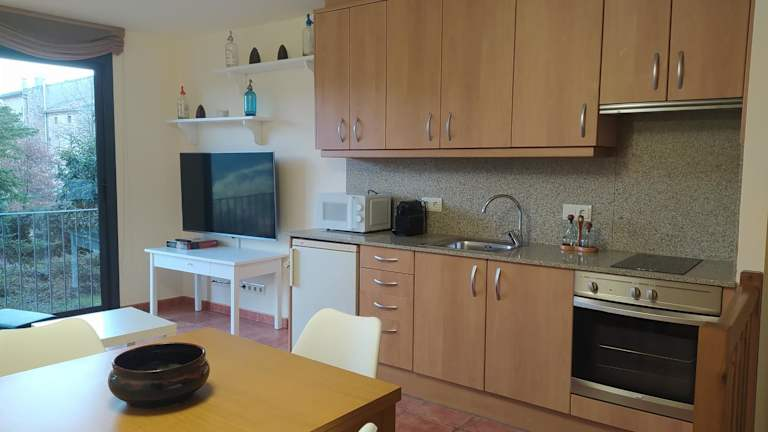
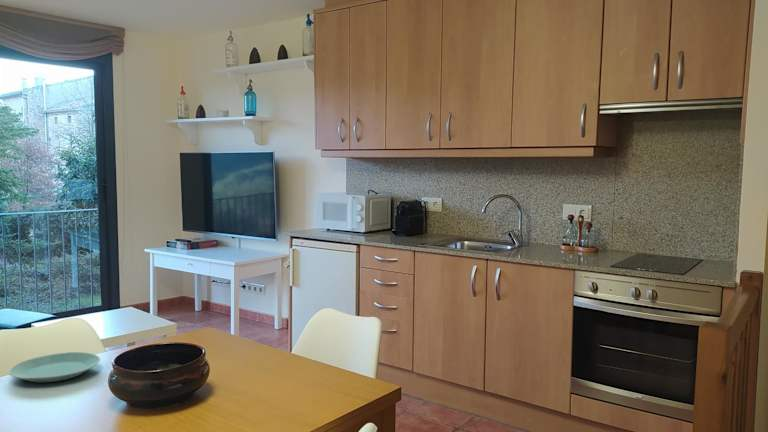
+ plate [8,351,102,383]
